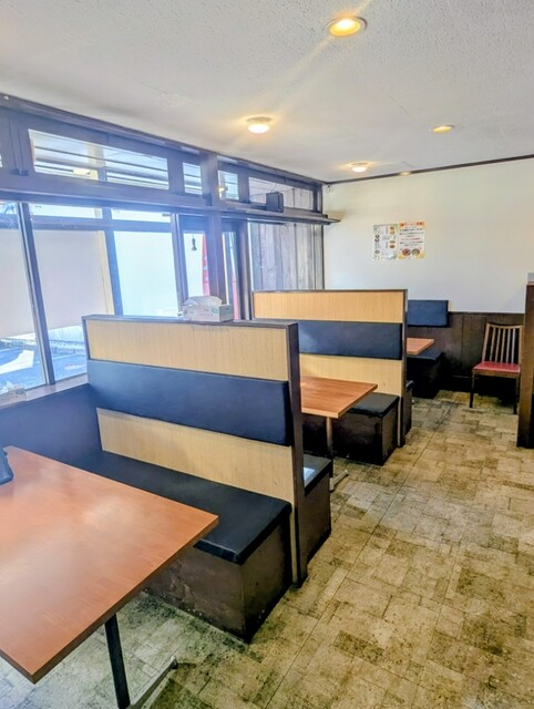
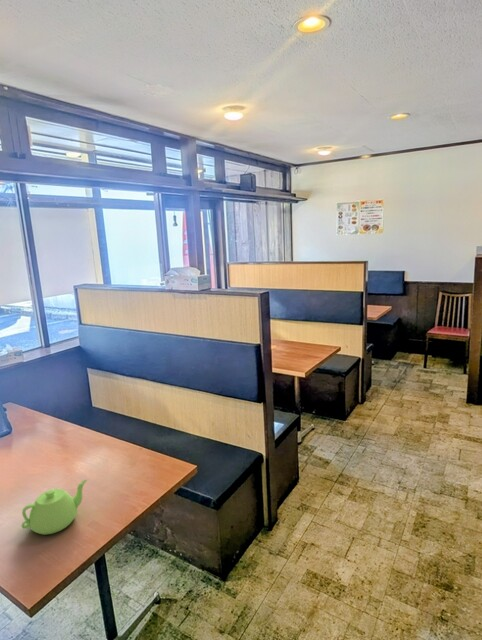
+ teapot [21,479,88,536]
